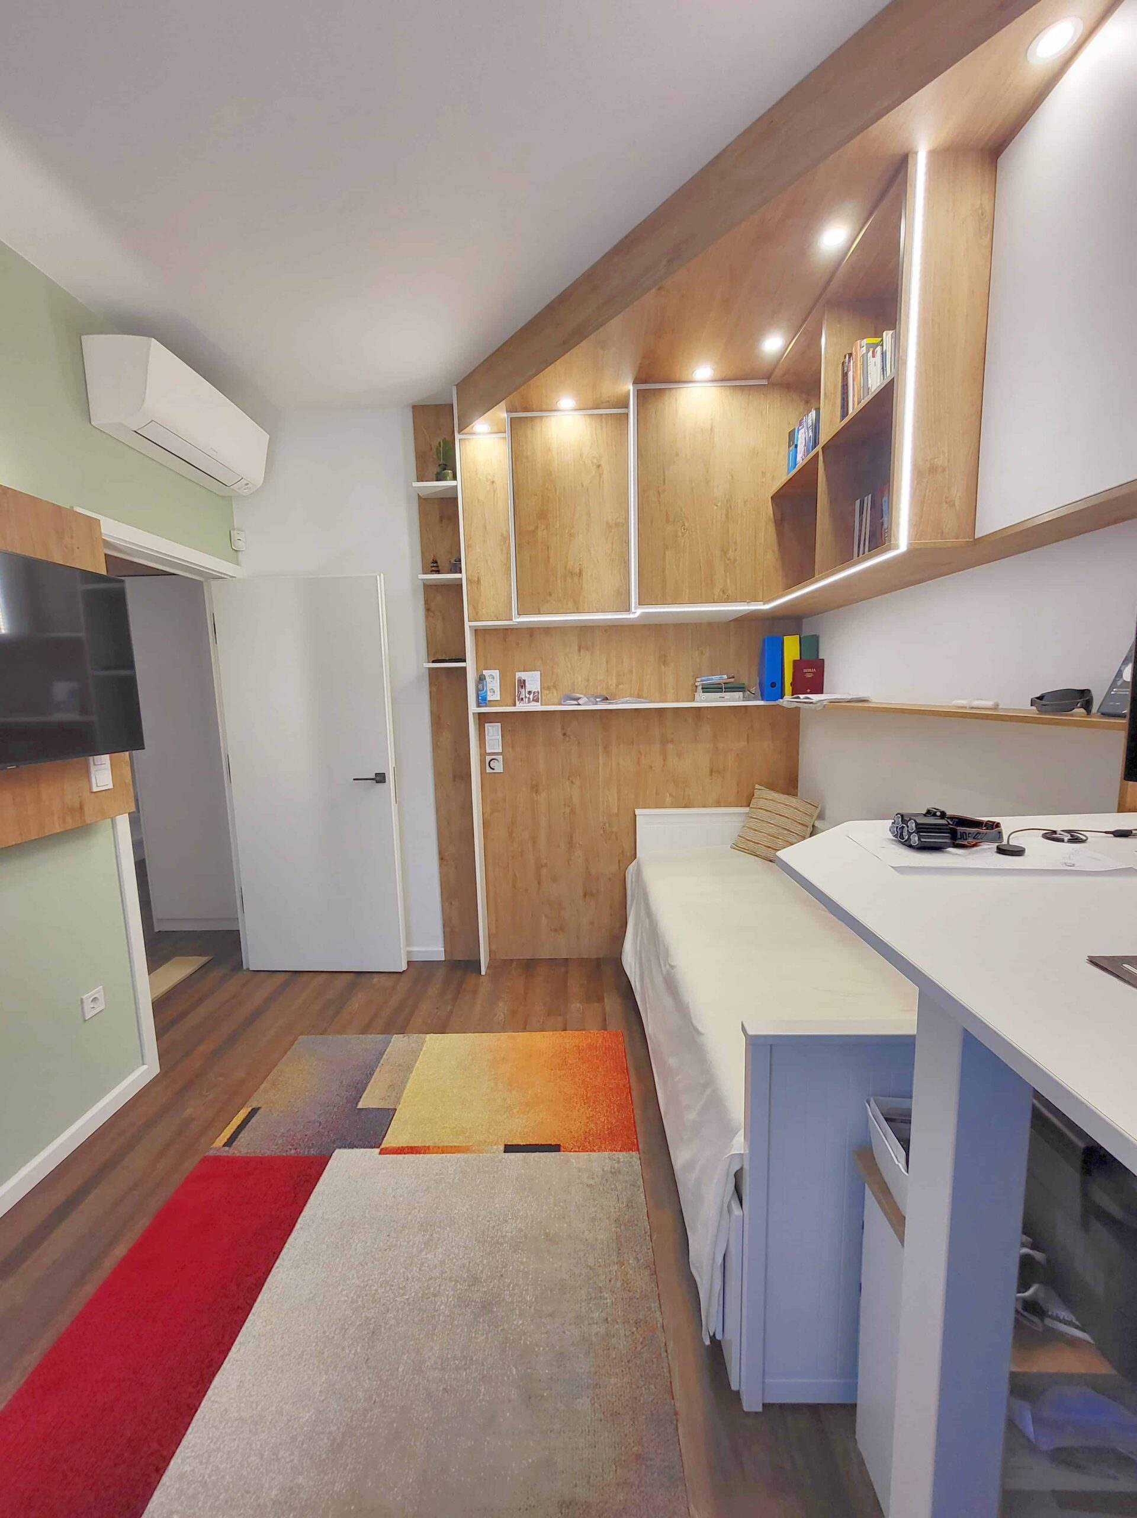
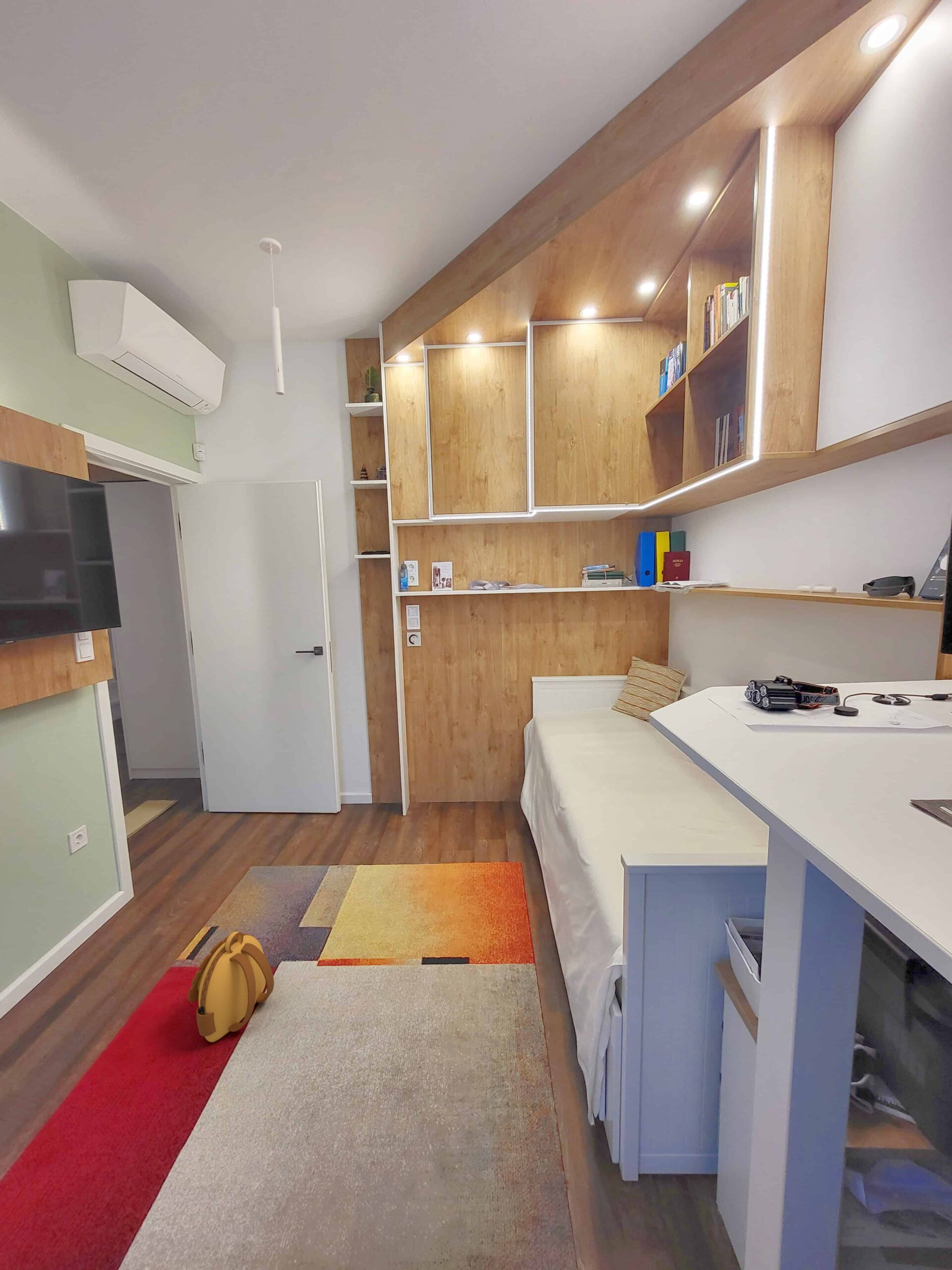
+ backpack [187,931,275,1043]
+ ceiling light [259,237,285,395]
